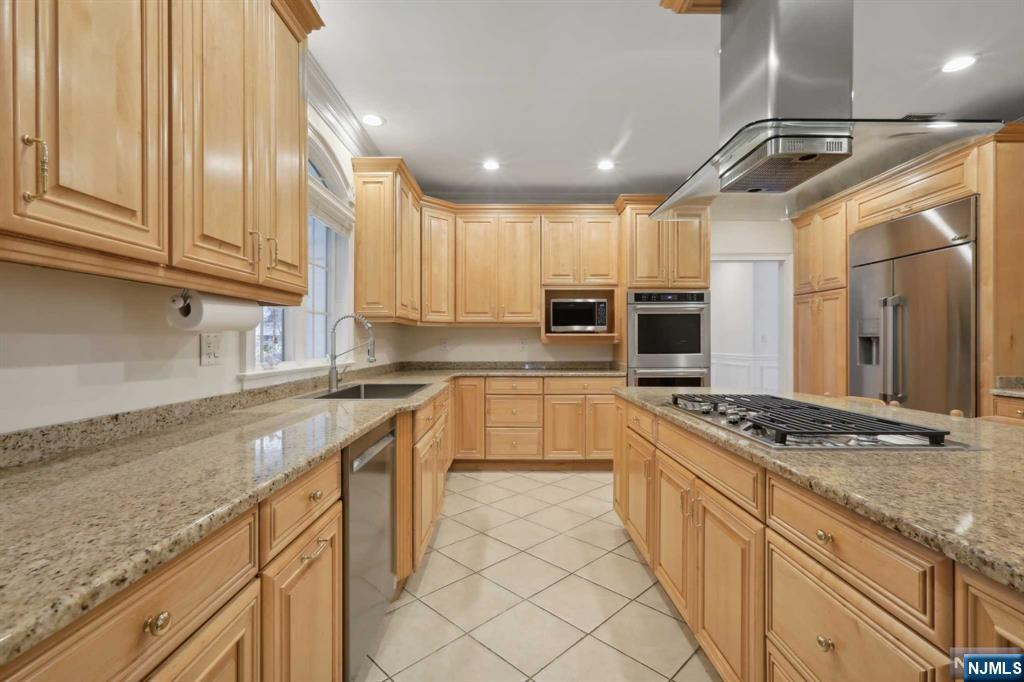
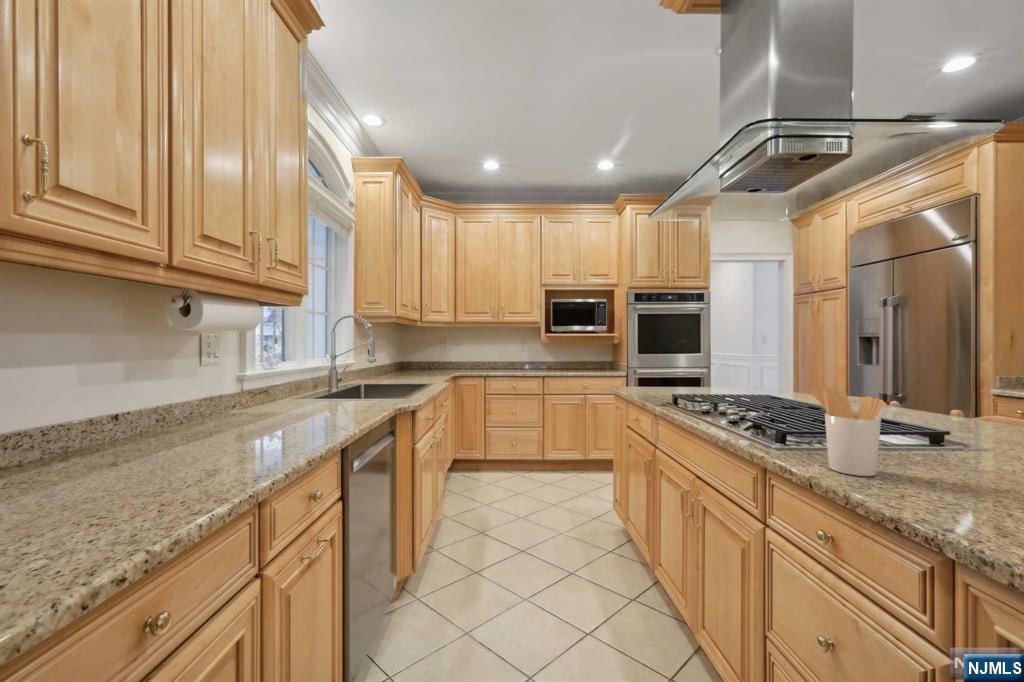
+ utensil holder [809,387,884,477]
